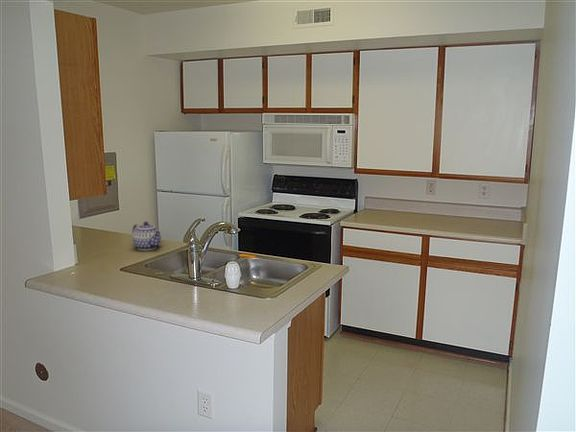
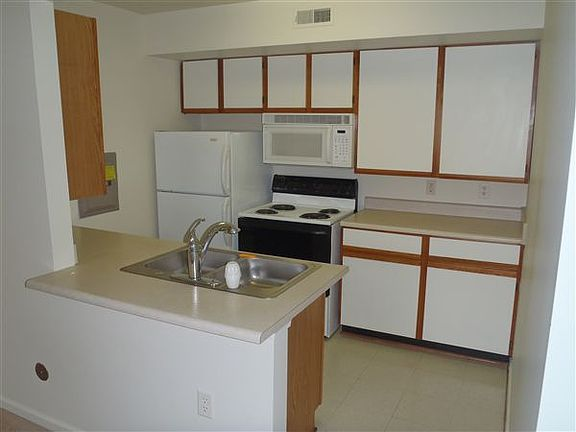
- teapot [131,221,162,251]
